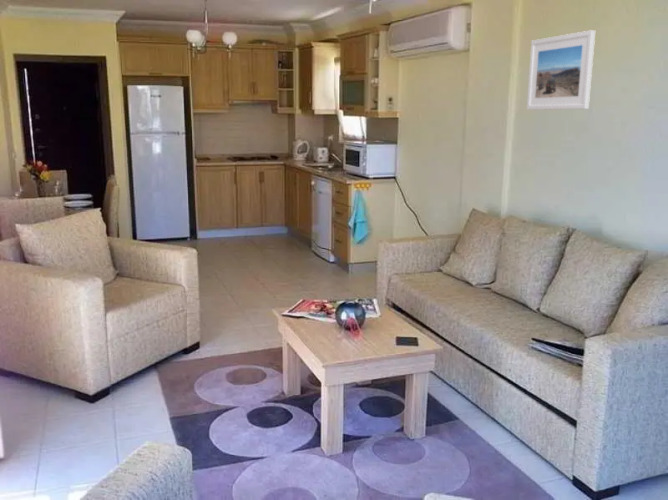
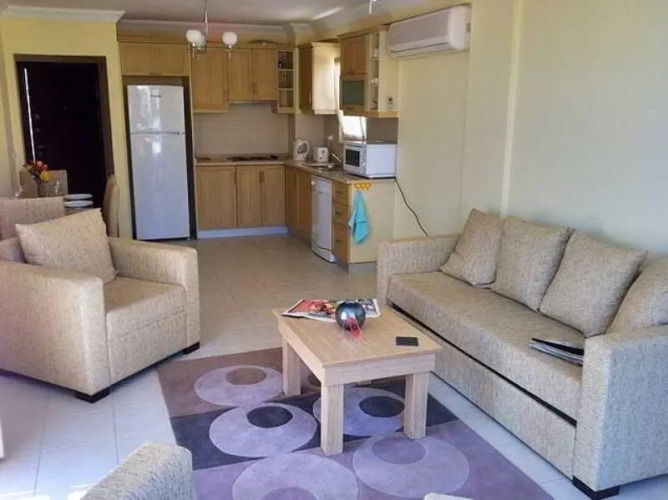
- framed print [526,29,596,111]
